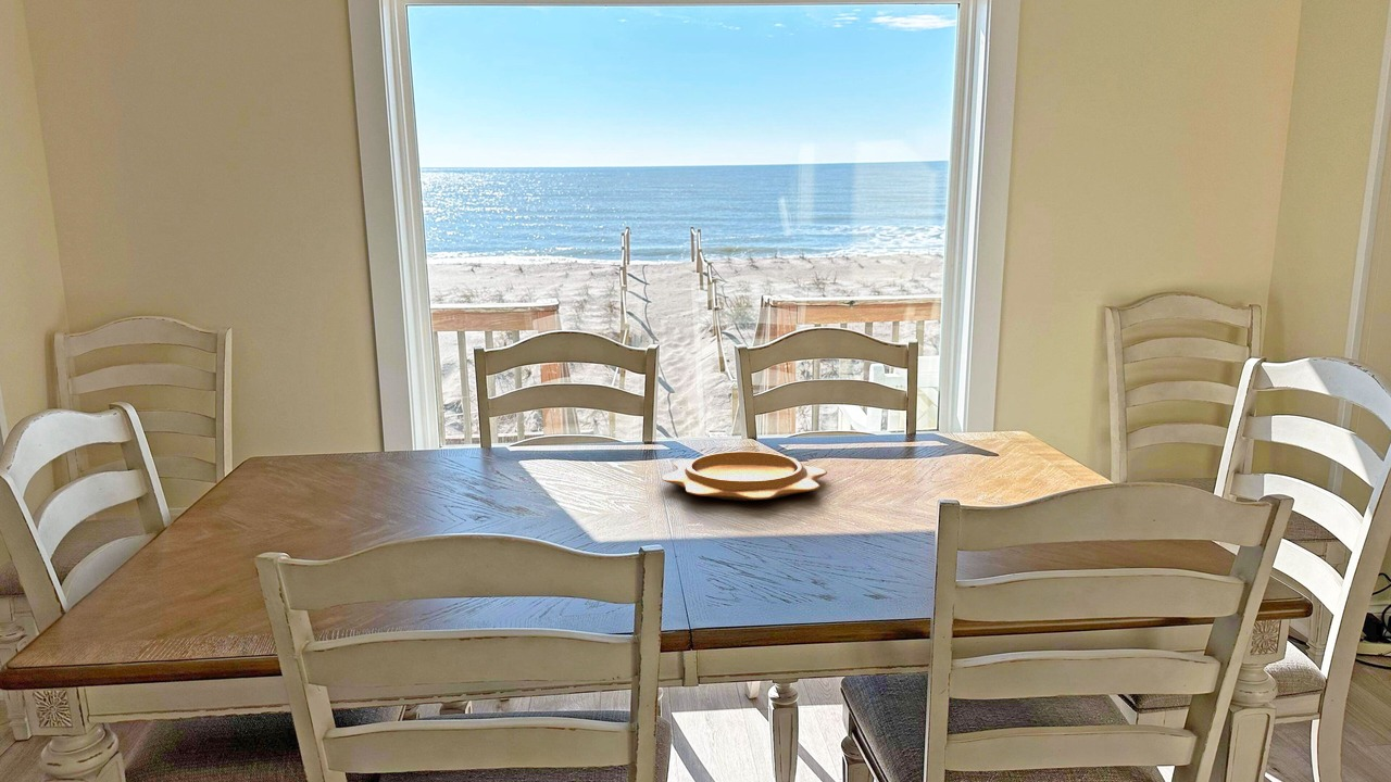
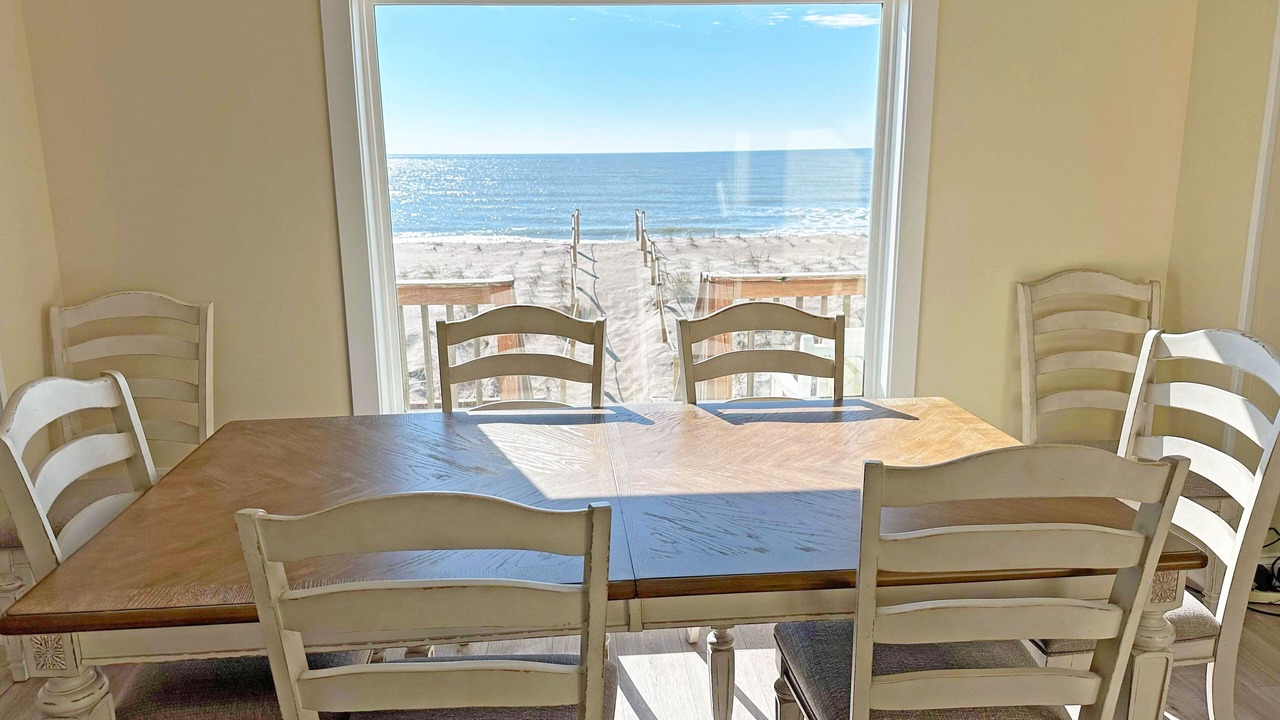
- decorative bowl [661,451,828,502]
